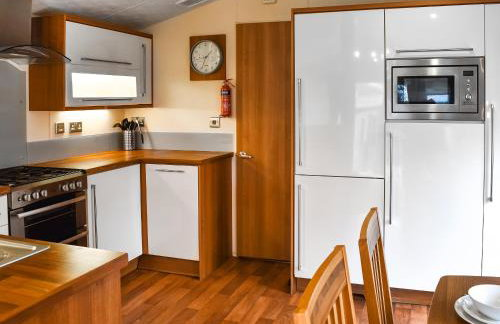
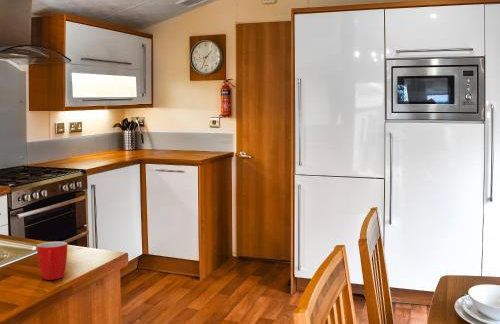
+ mug [36,241,68,281]
